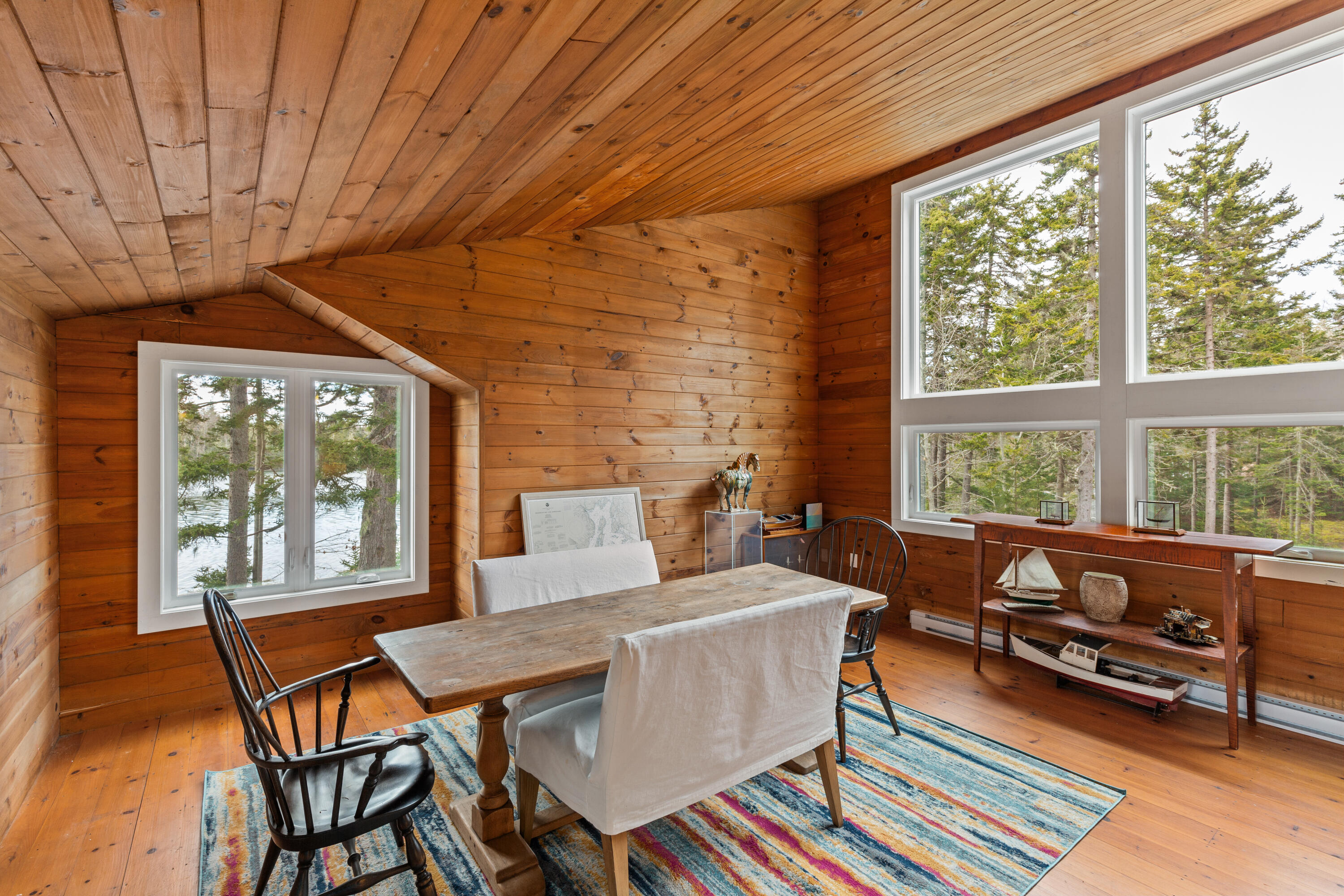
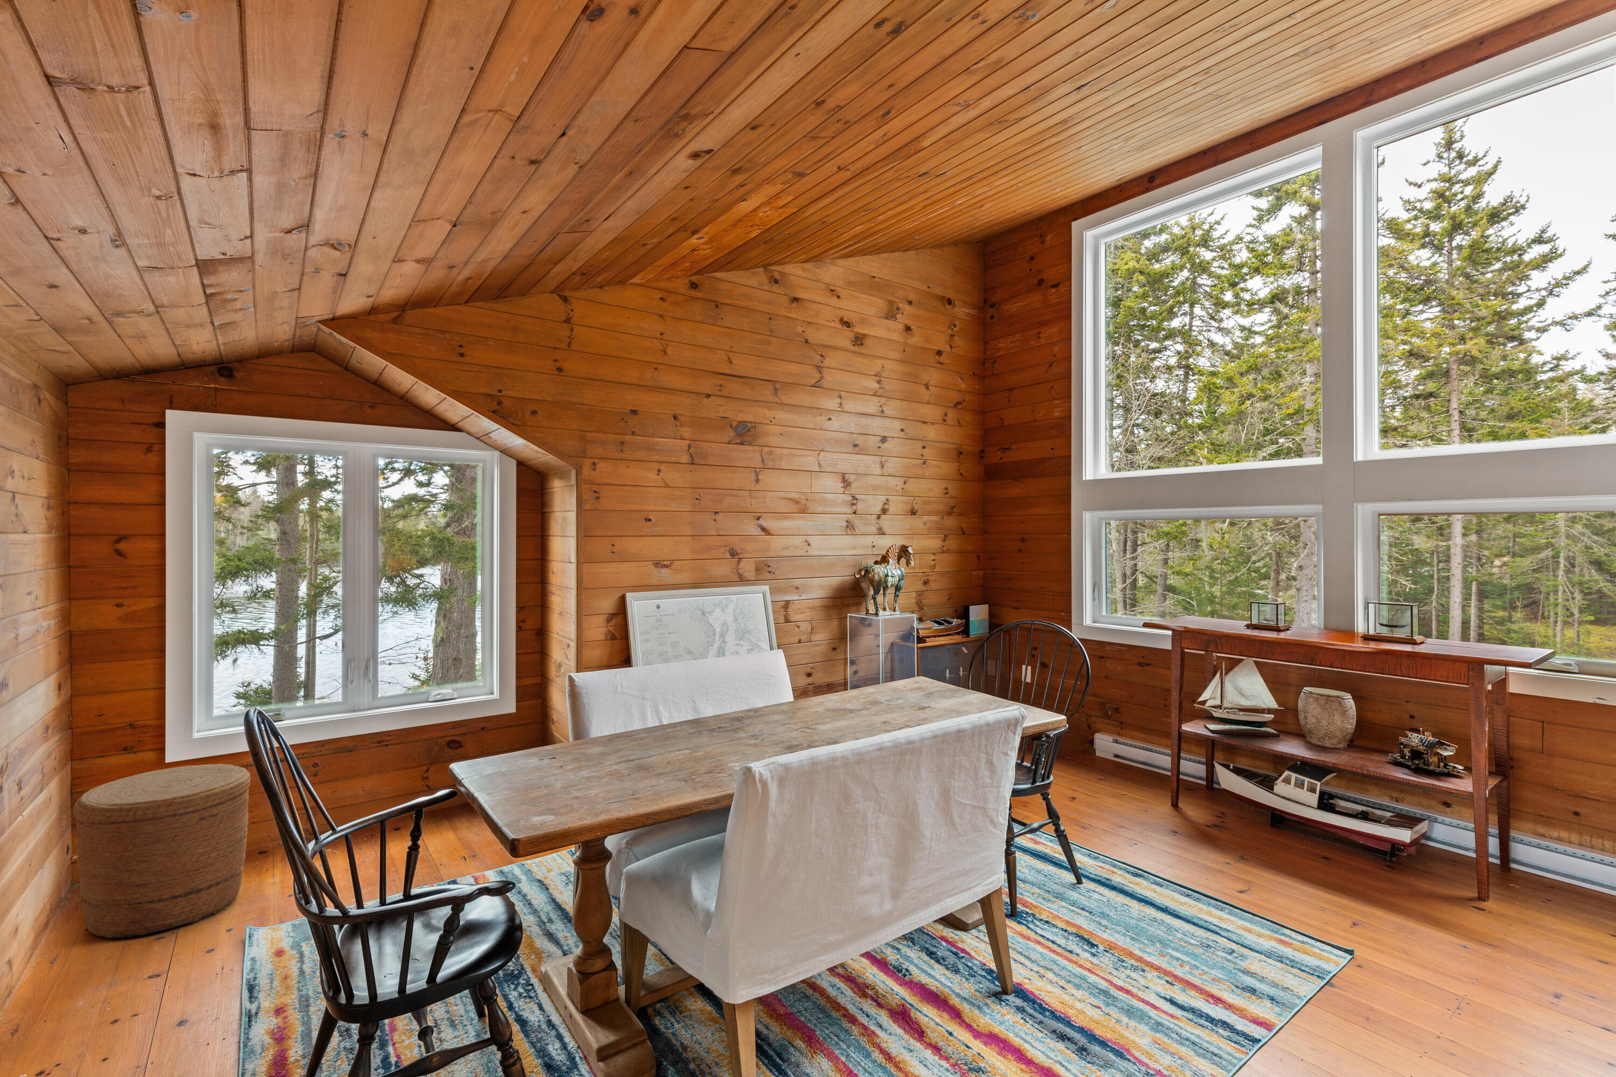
+ woven basket [72,763,251,939]
